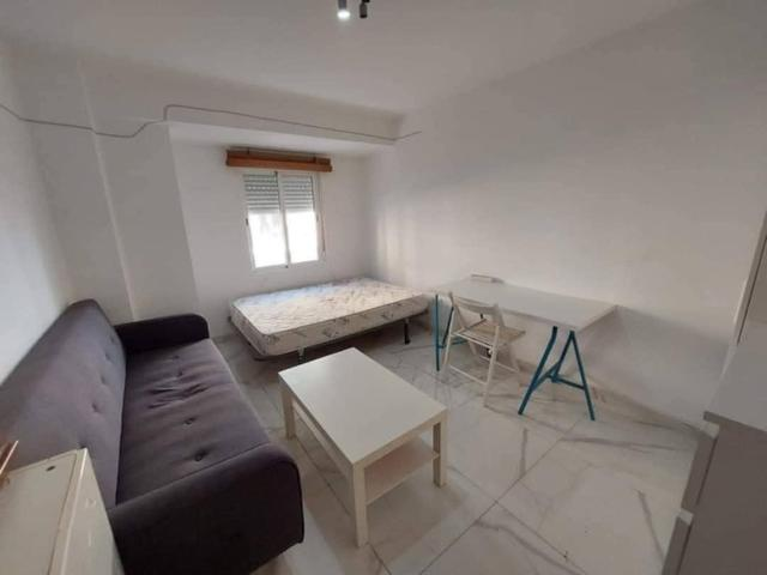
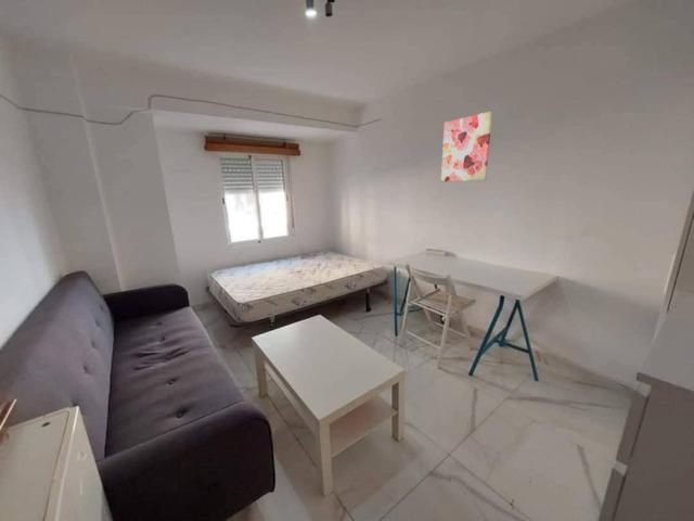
+ wall art [440,111,493,183]
